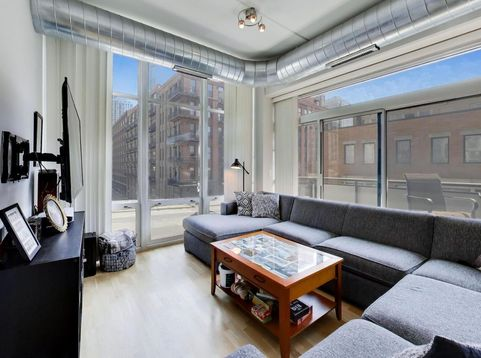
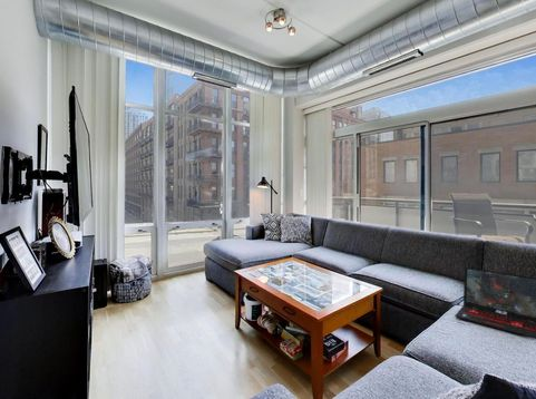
+ laptop [454,266,536,340]
